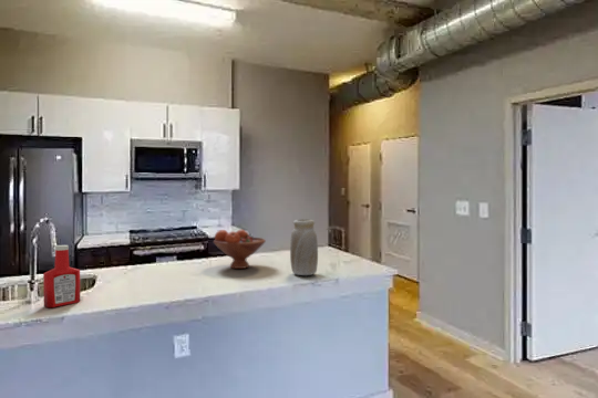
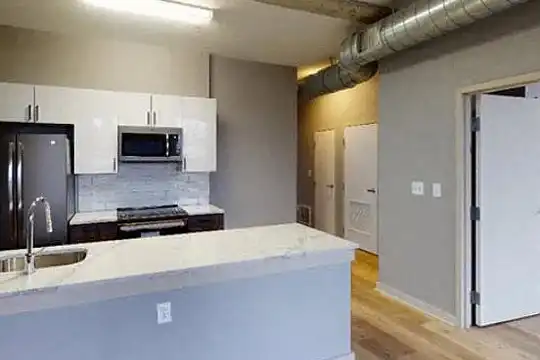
- soap bottle [42,244,82,308]
- vase [289,218,319,276]
- fruit bowl [213,229,267,270]
